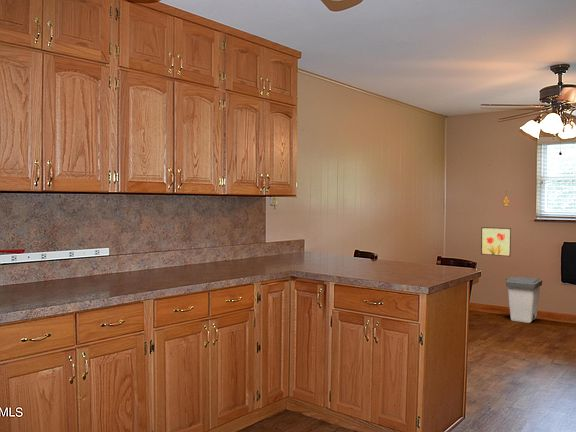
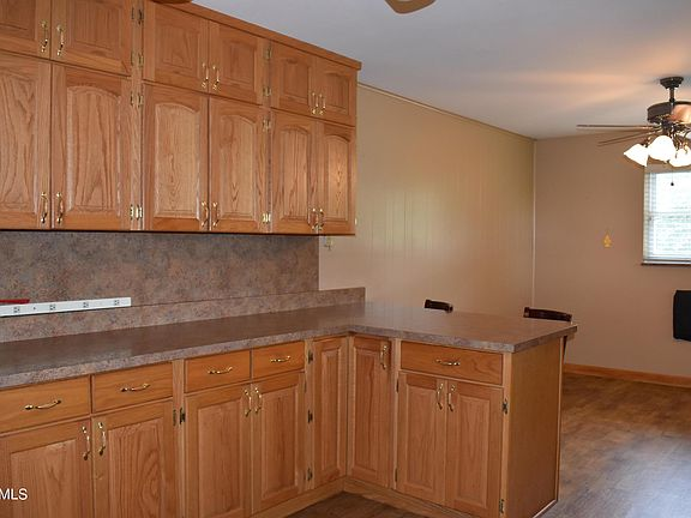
- wall art [480,226,512,257]
- trash can [505,275,543,324]
